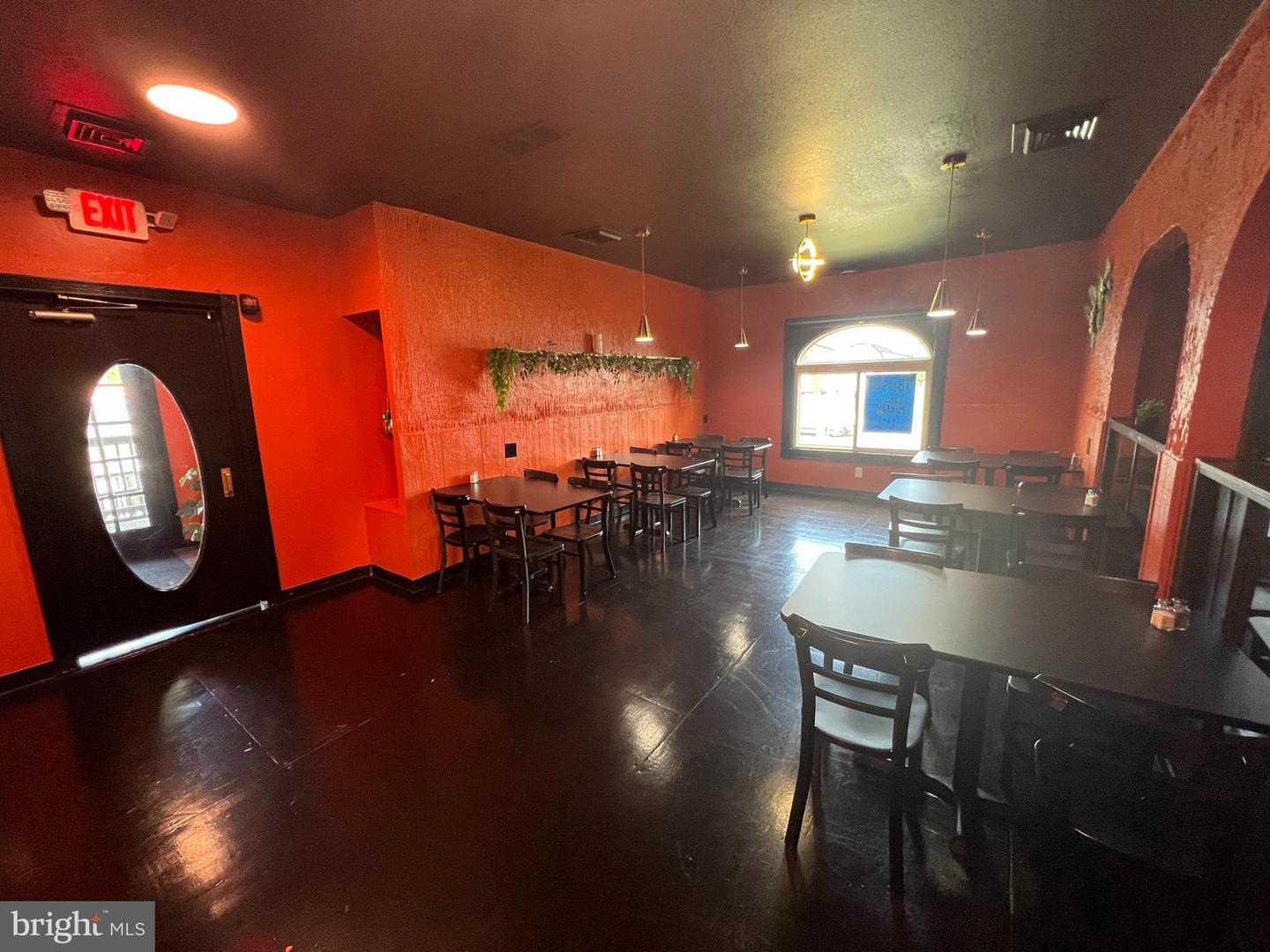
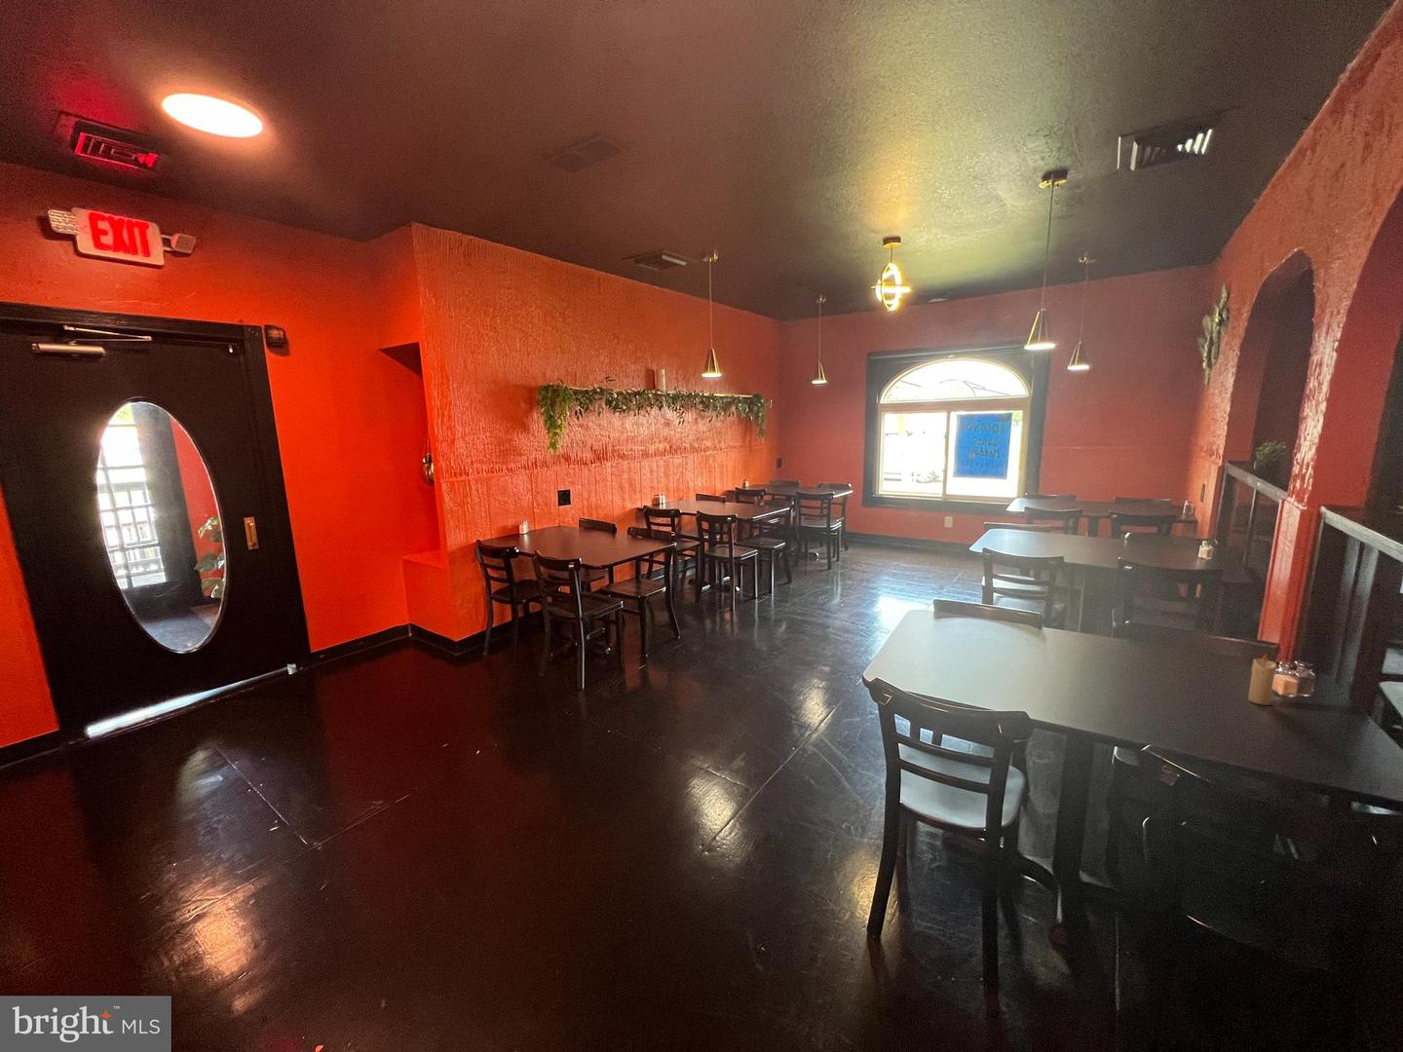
+ candle [1247,653,1278,706]
